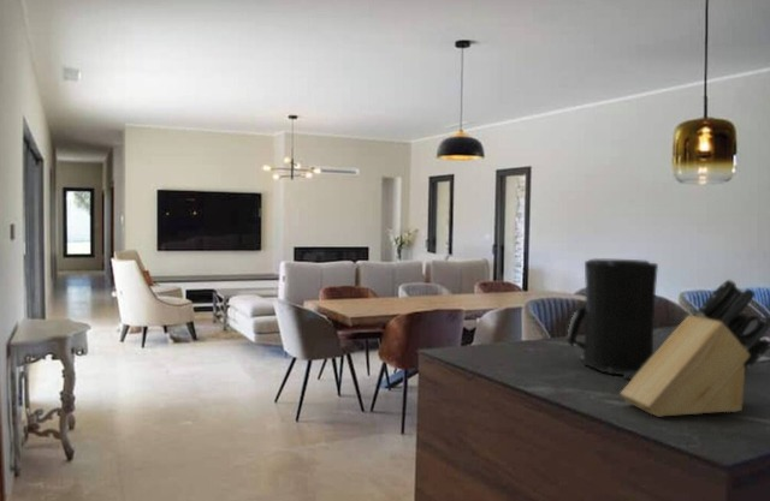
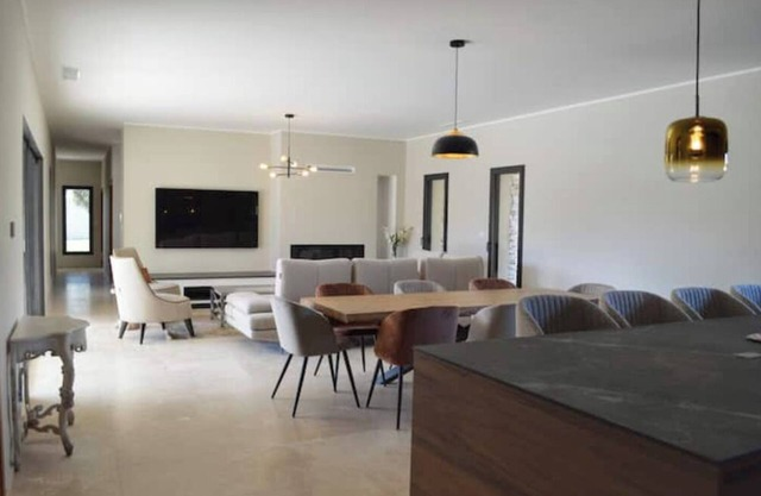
- coffee maker [565,257,659,381]
- knife block [618,278,770,418]
